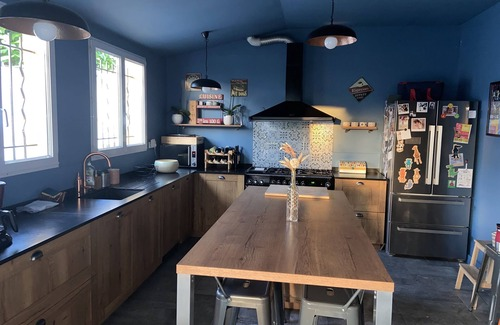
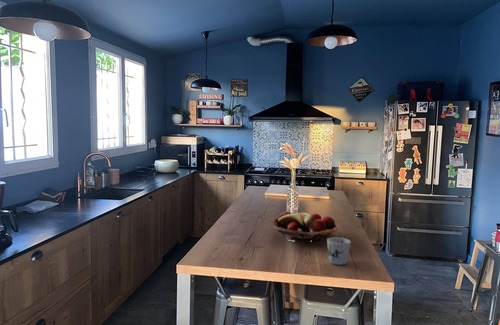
+ fruit basket [272,211,338,242]
+ mug [326,236,352,266]
